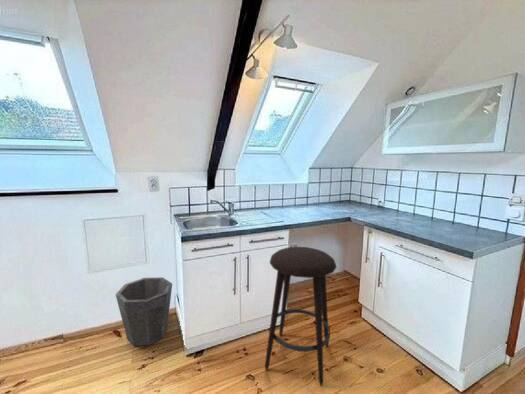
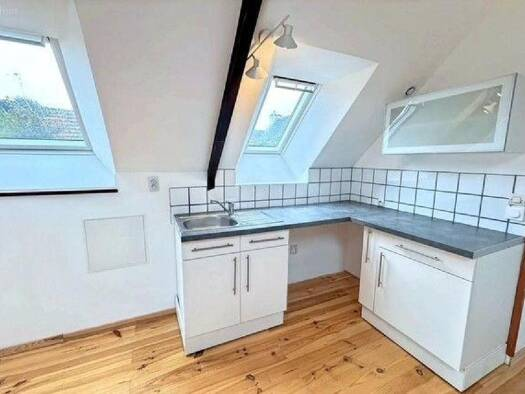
- waste bin [114,276,173,347]
- stool [264,246,337,387]
